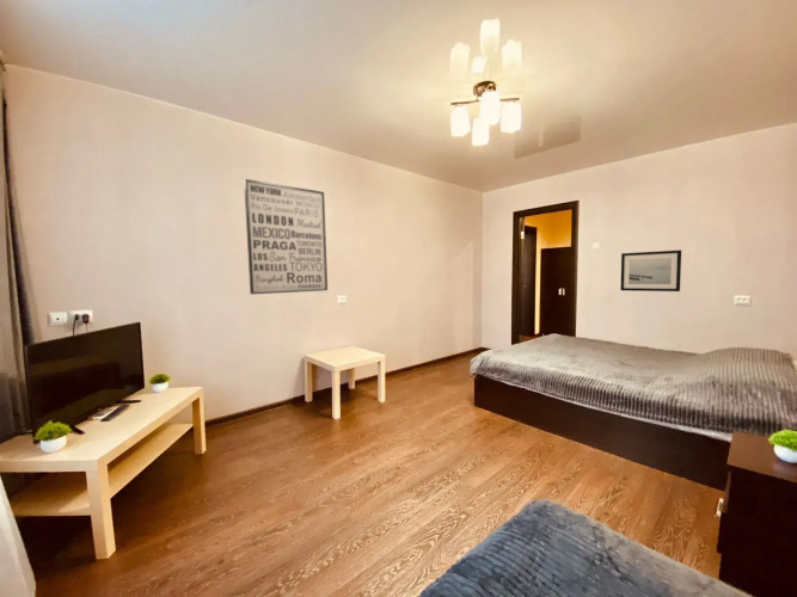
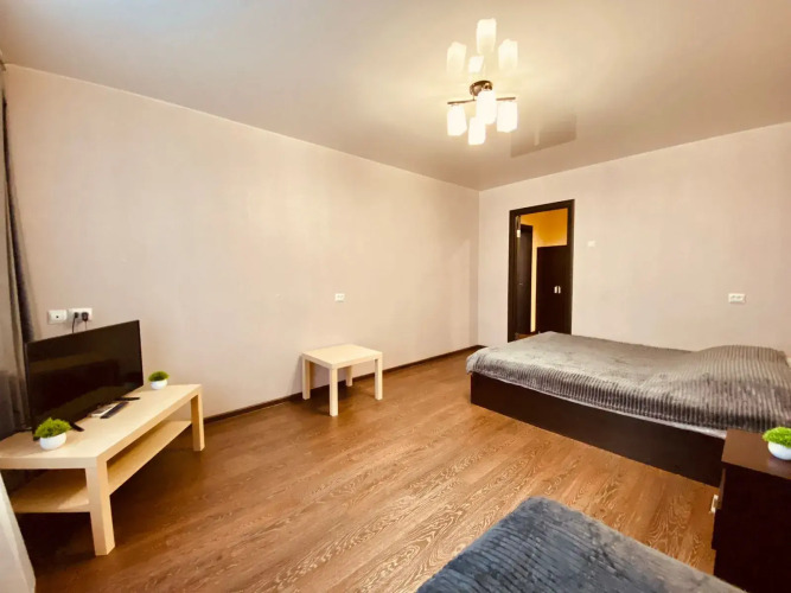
- wall art [243,178,329,295]
- wall art [619,250,682,293]
